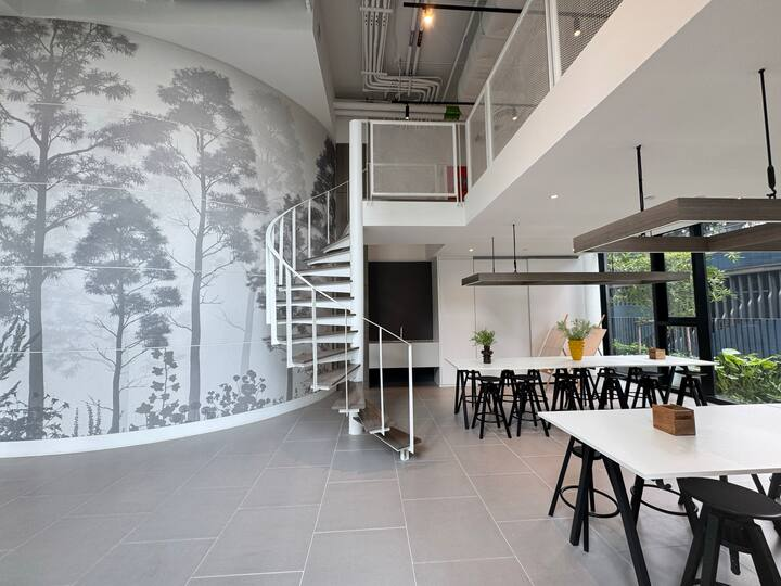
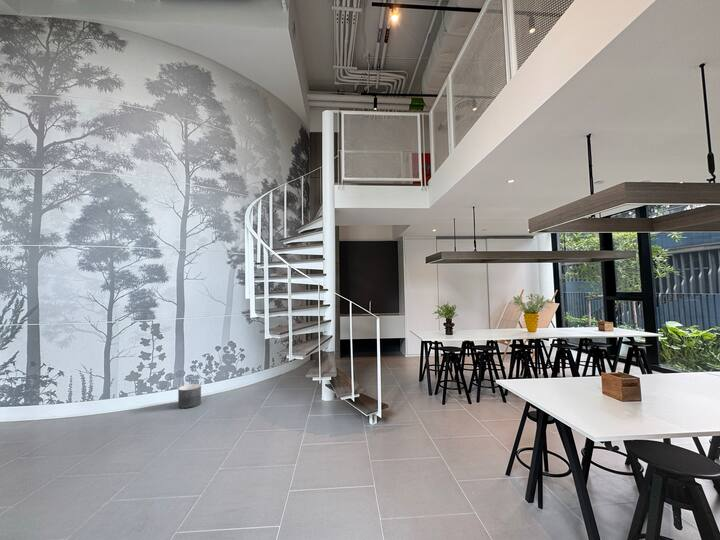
+ planter [177,383,202,409]
